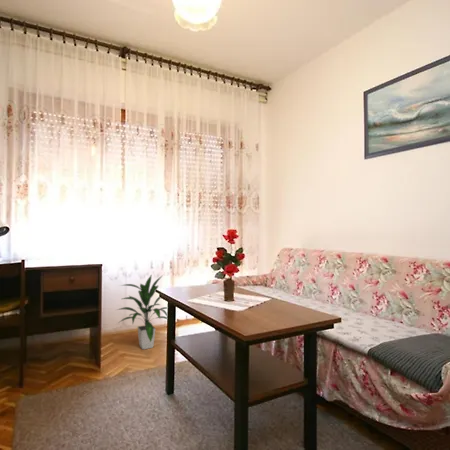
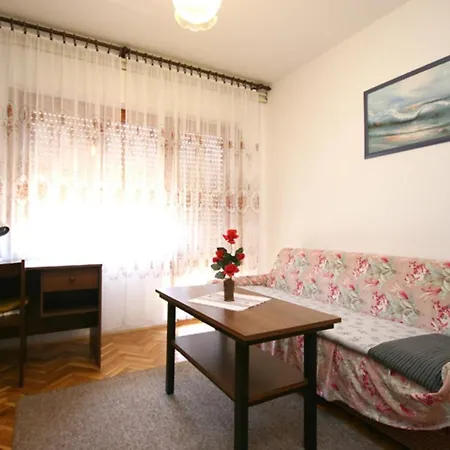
- indoor plant [116,273,168,350]
